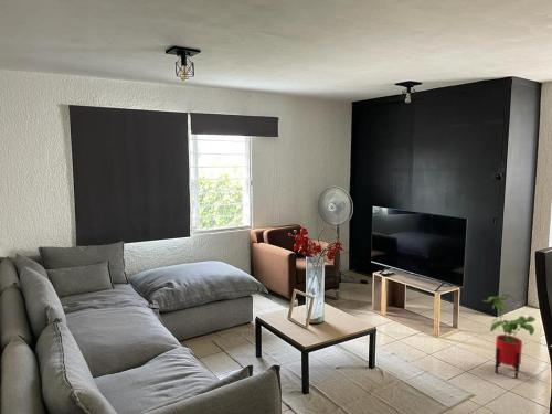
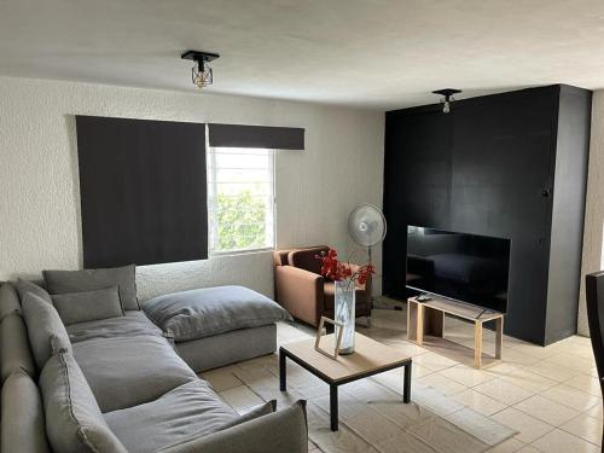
- house plant [481,293,537,380]
